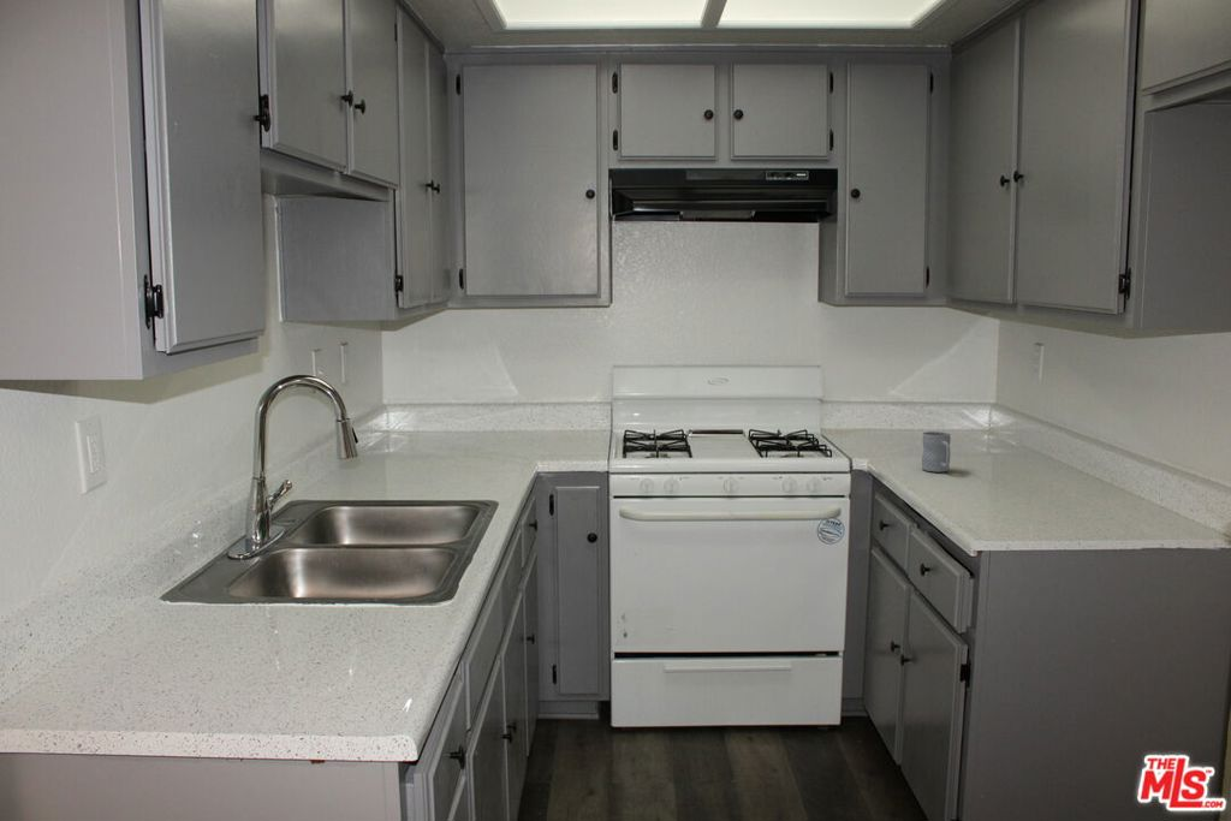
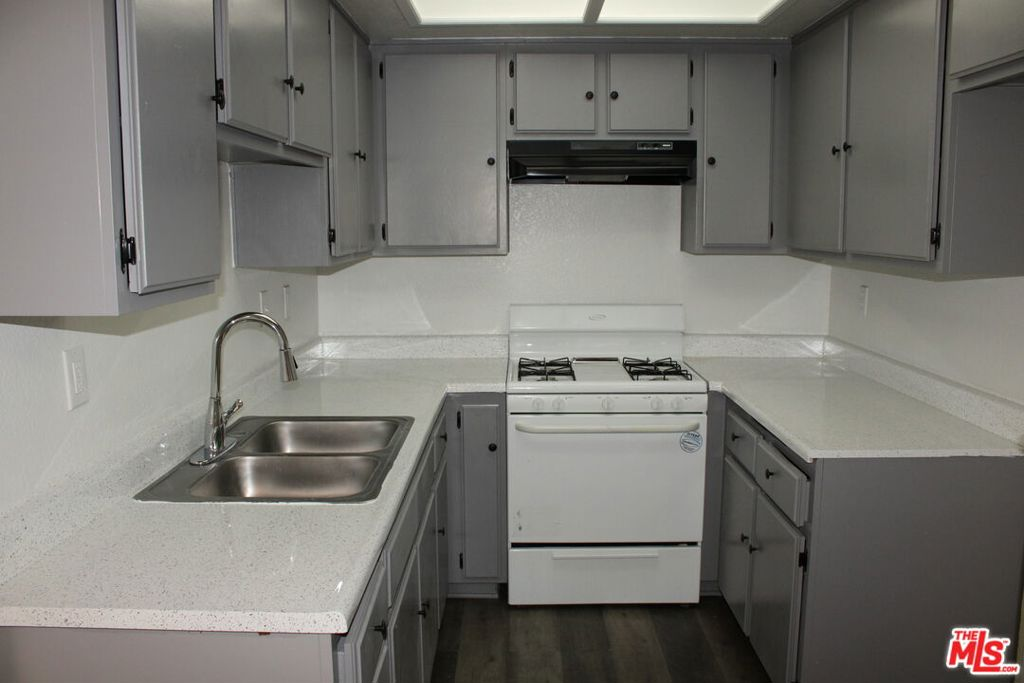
- mug [921,430,952,474]
